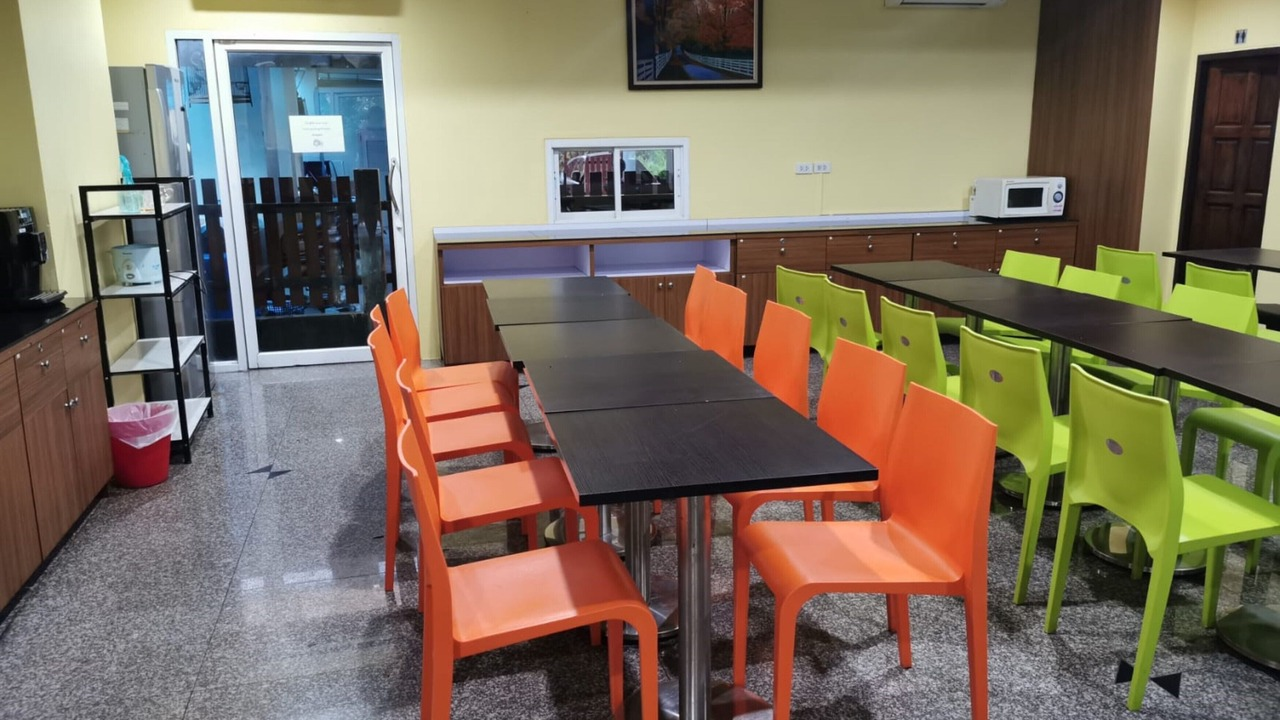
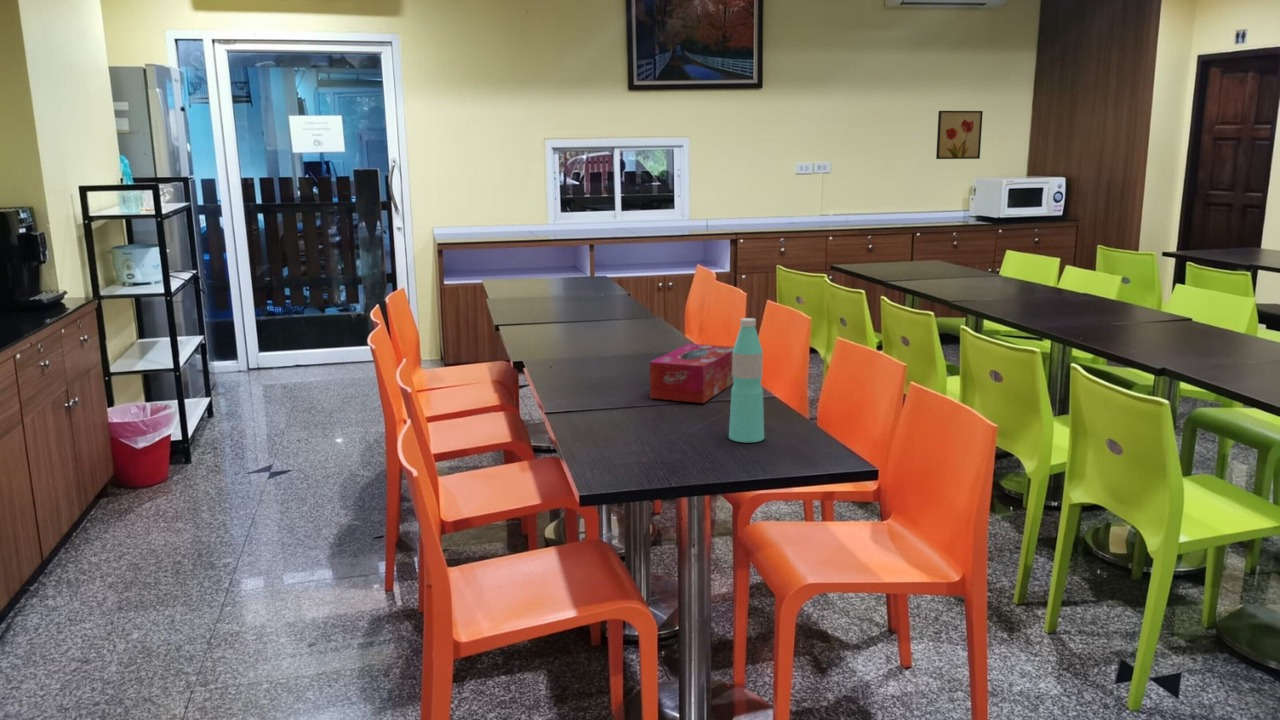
+ wall art [935,110,984,160]
+ tissue box [649,343,734,404]
+ water bottle [728,317,765,443]
